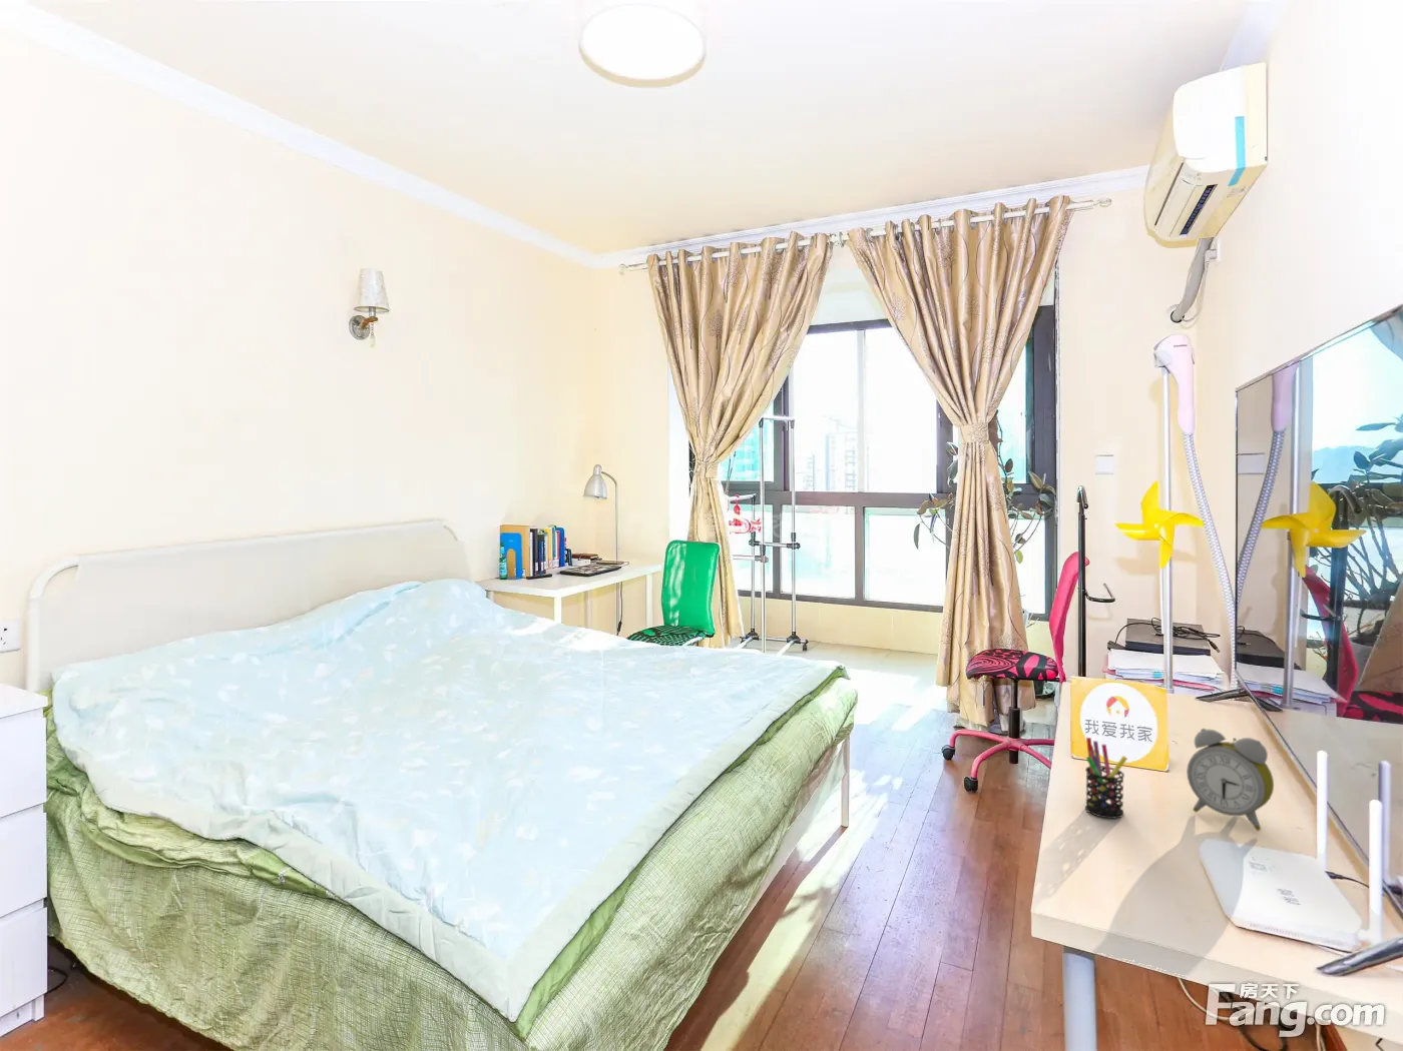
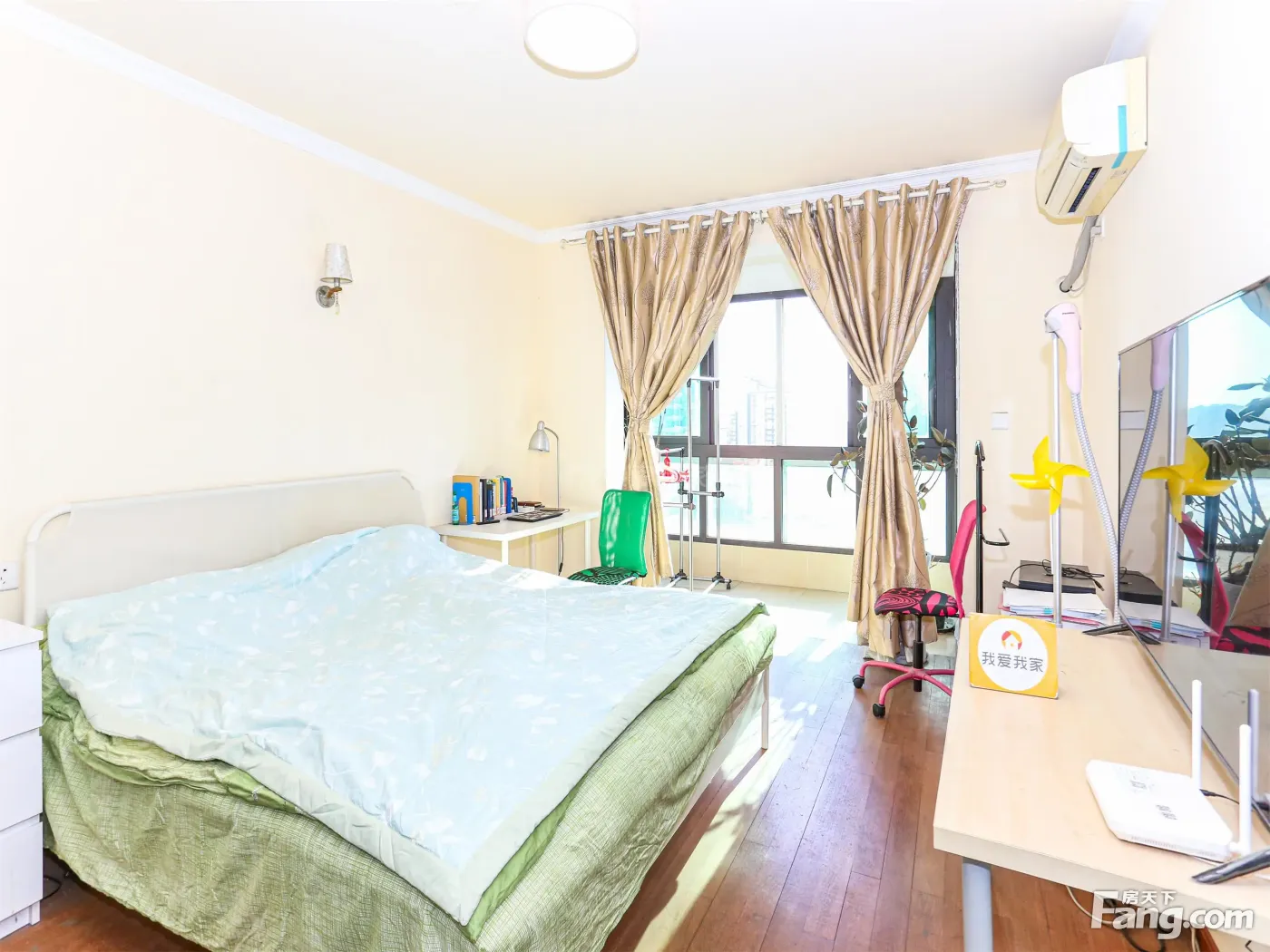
- alarm clock [1185,728,1275,831]
- pen holder [1085,736,1128,820]
